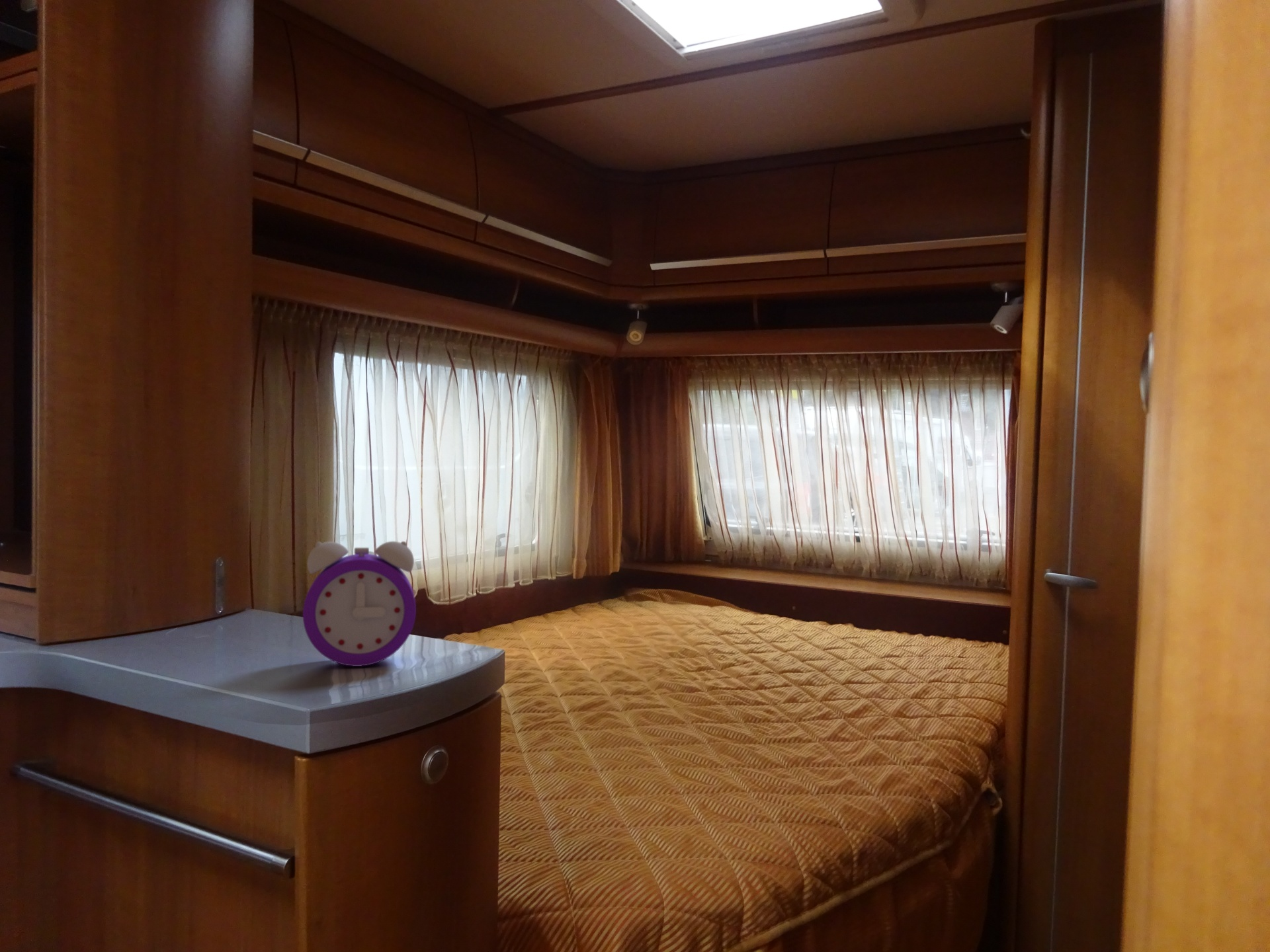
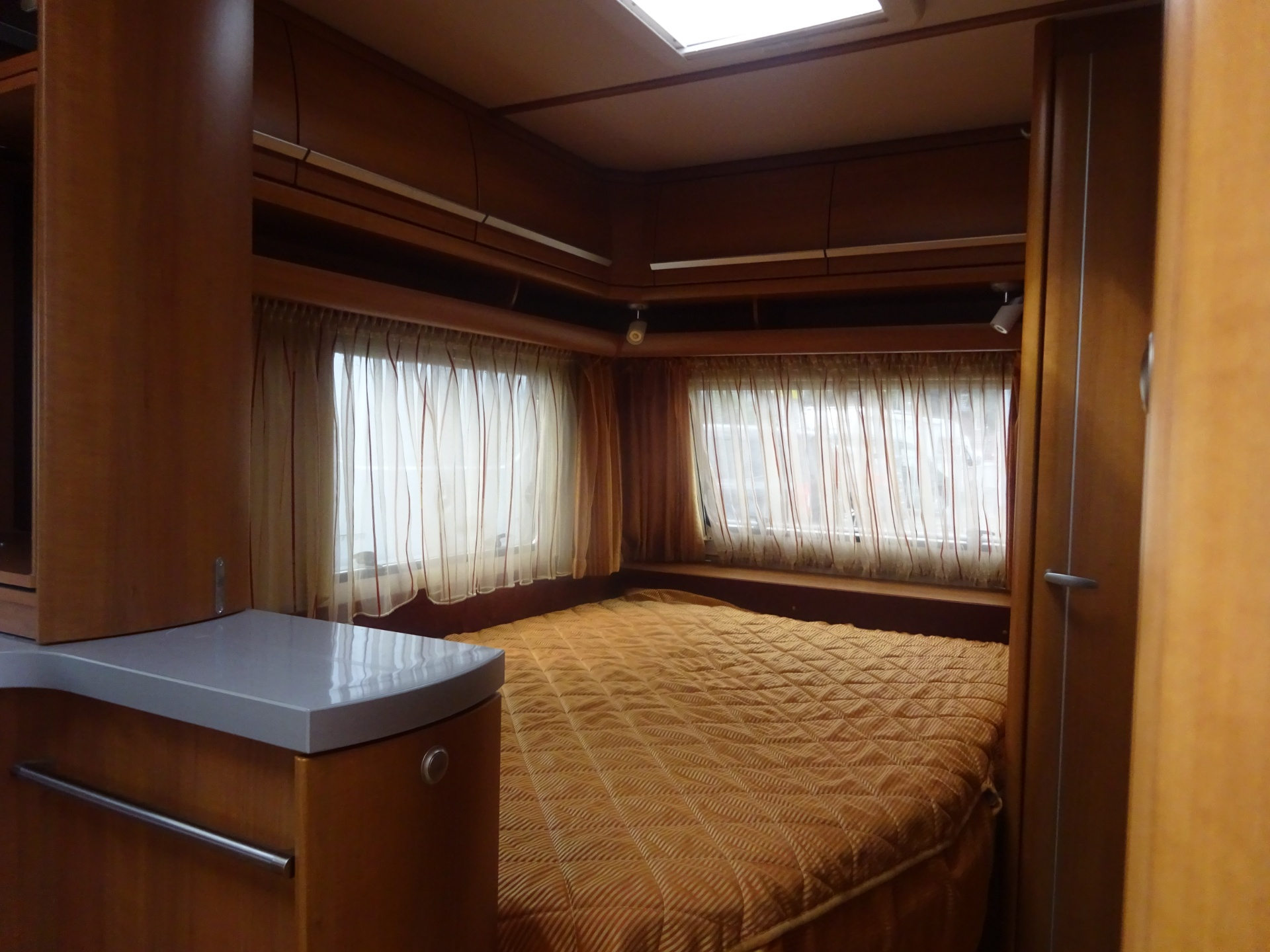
- alarm clock [302,541,417,667]
